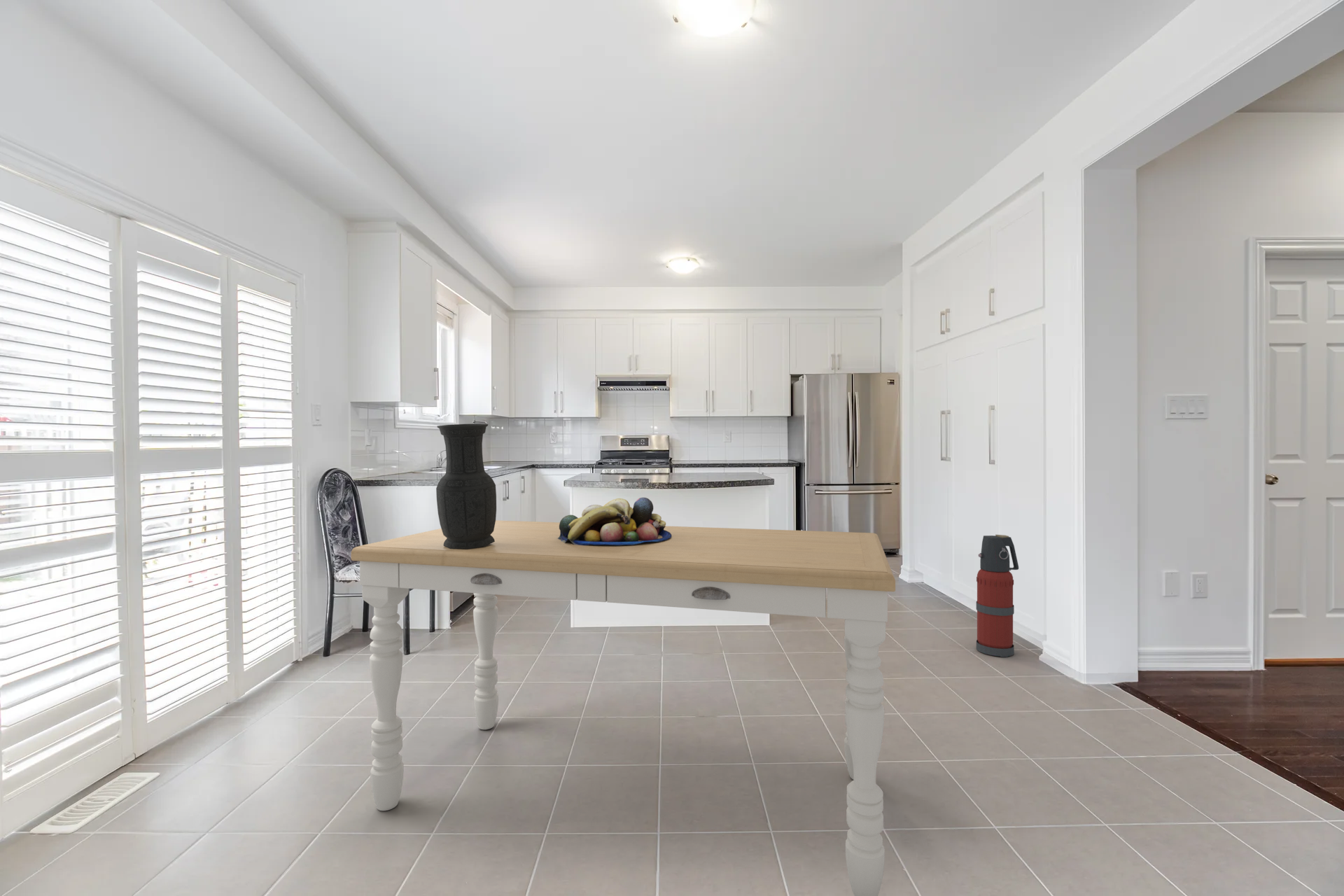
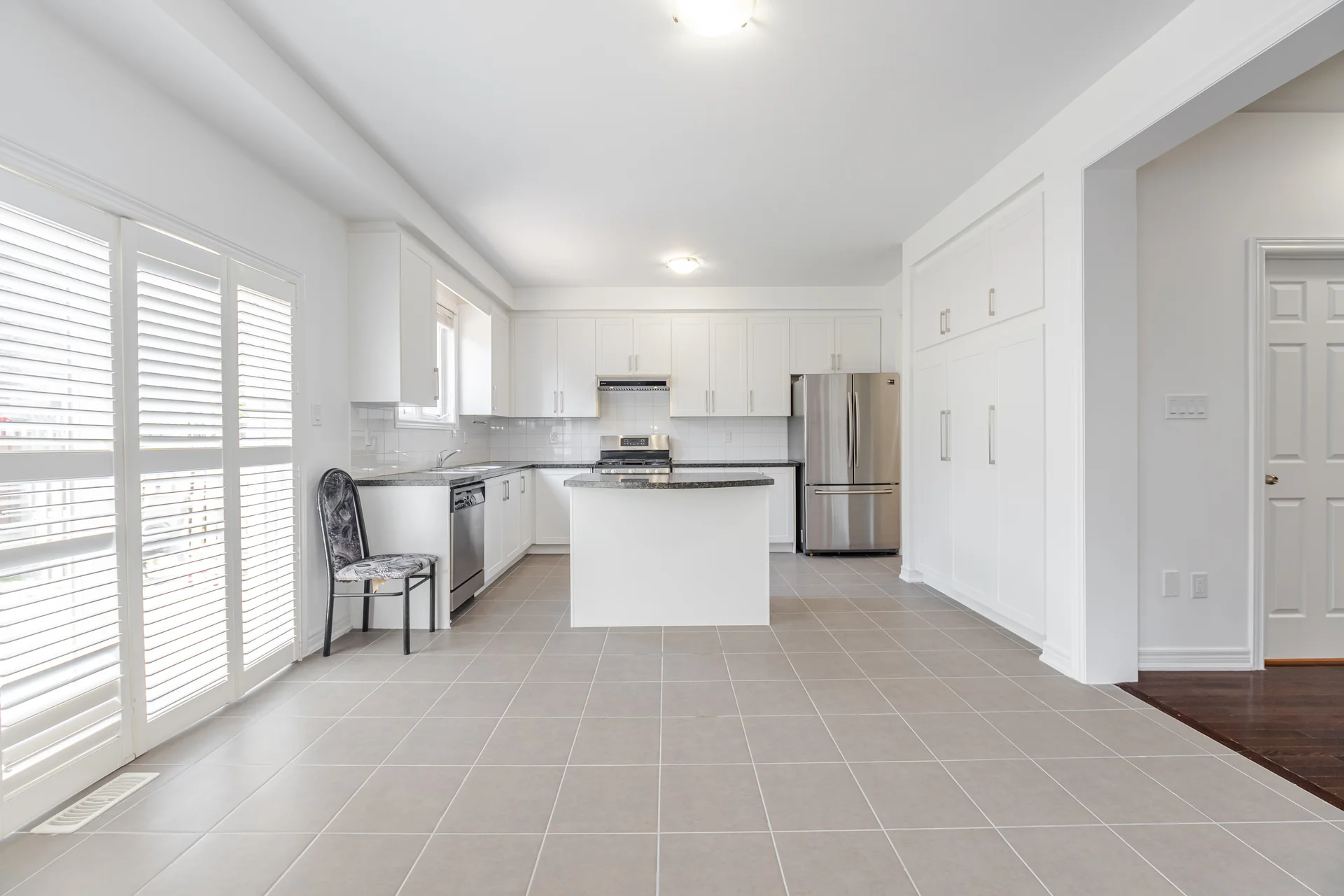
- vase [435,423,497,549]
- fruit bowl [559,497,672,545]
- dining table [351,519,896,896]
- fire extinguisher [976,534,1019,658]
